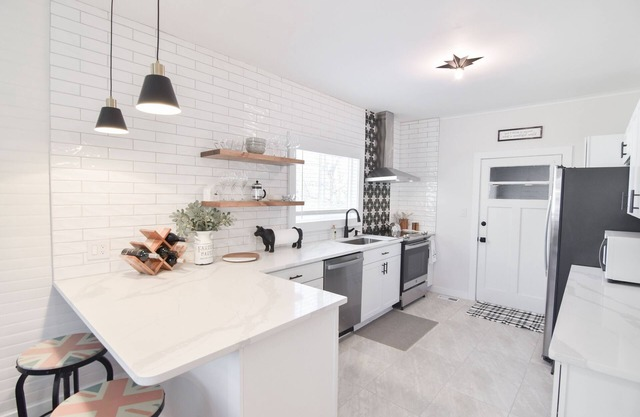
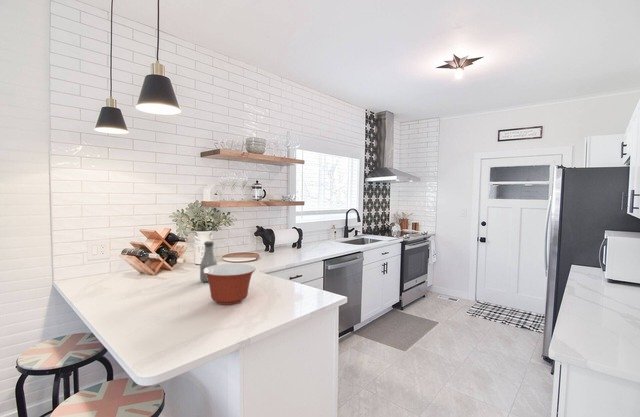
+ mixing bowl [203,263,256,306]
+ bottle [199,240,218,283]
